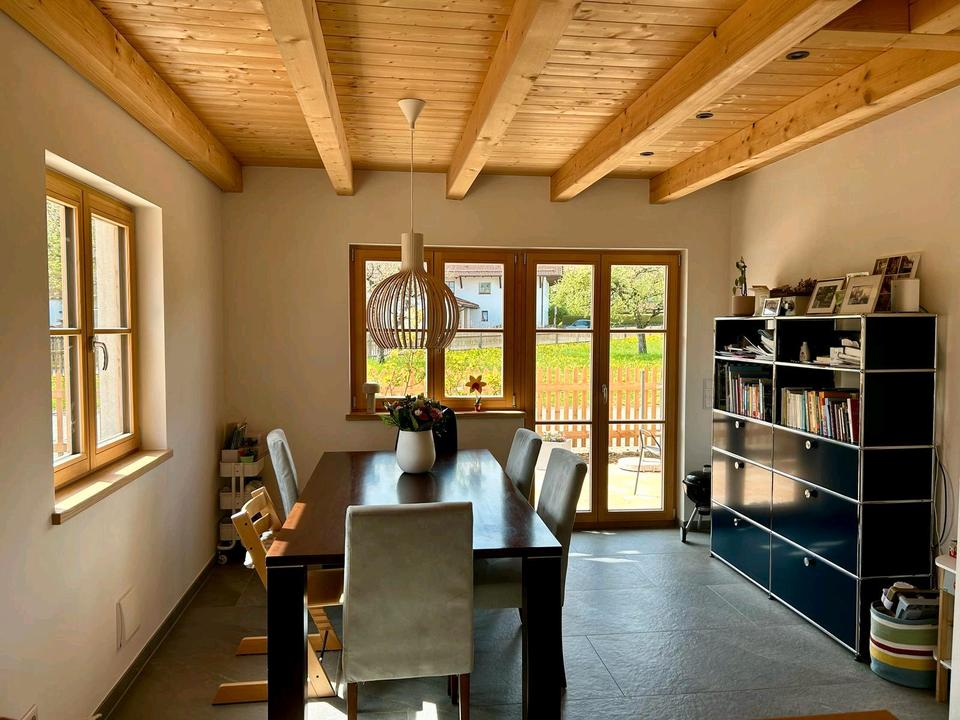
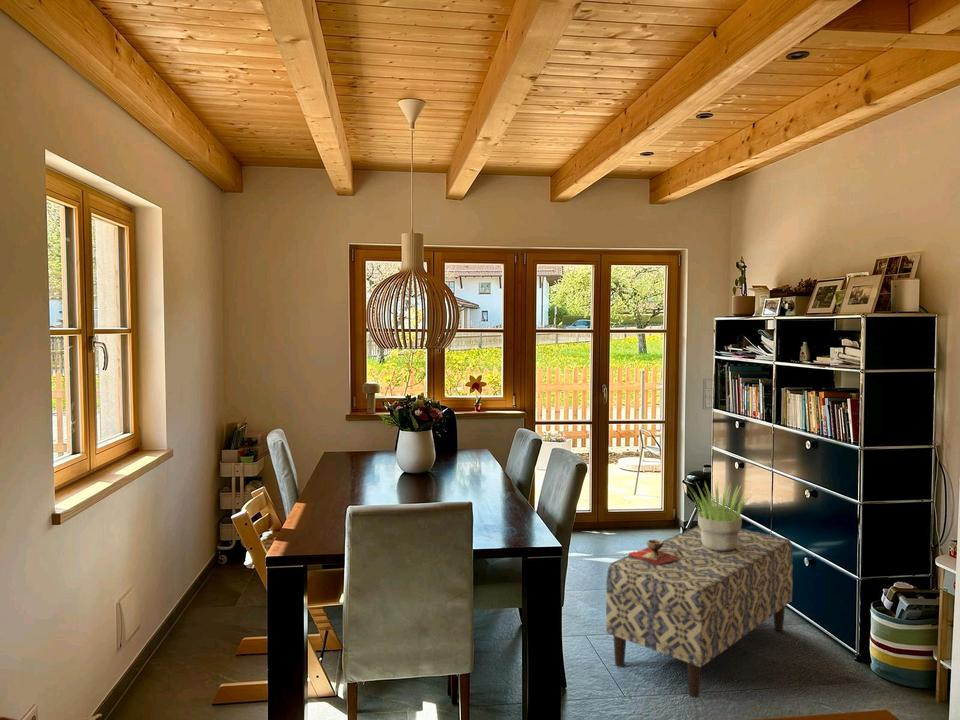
+ bench [605,525,794,698]
+ decorative bowl [627,539,683,565]
+ potted plant [685,481,755,551]
